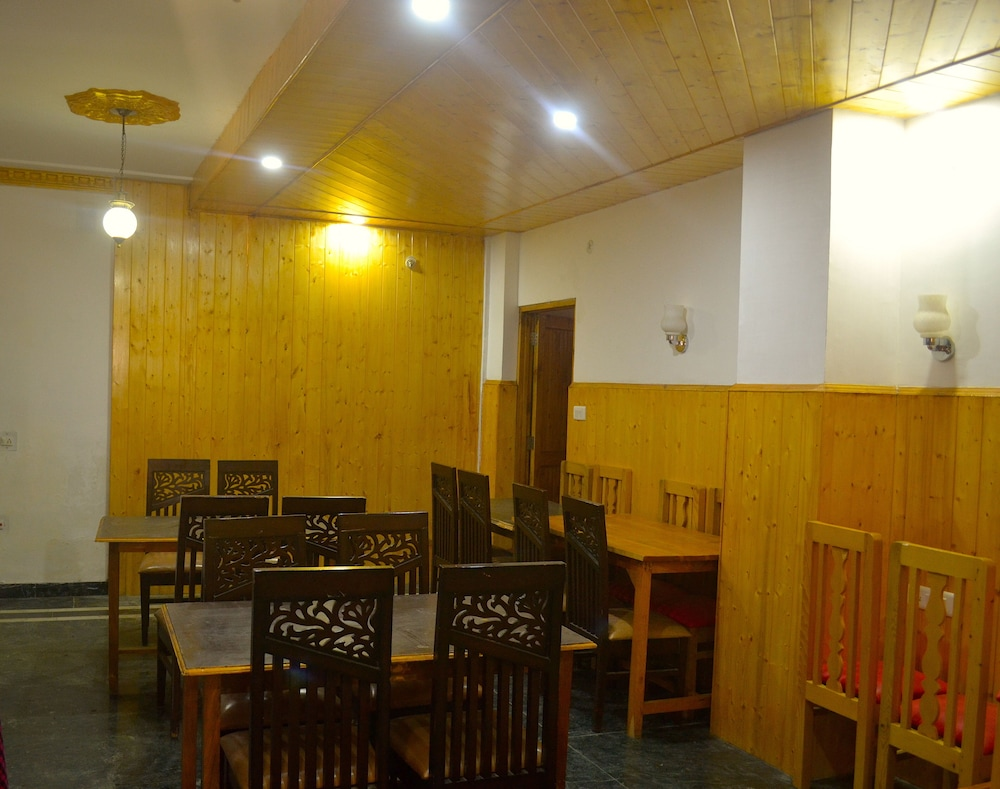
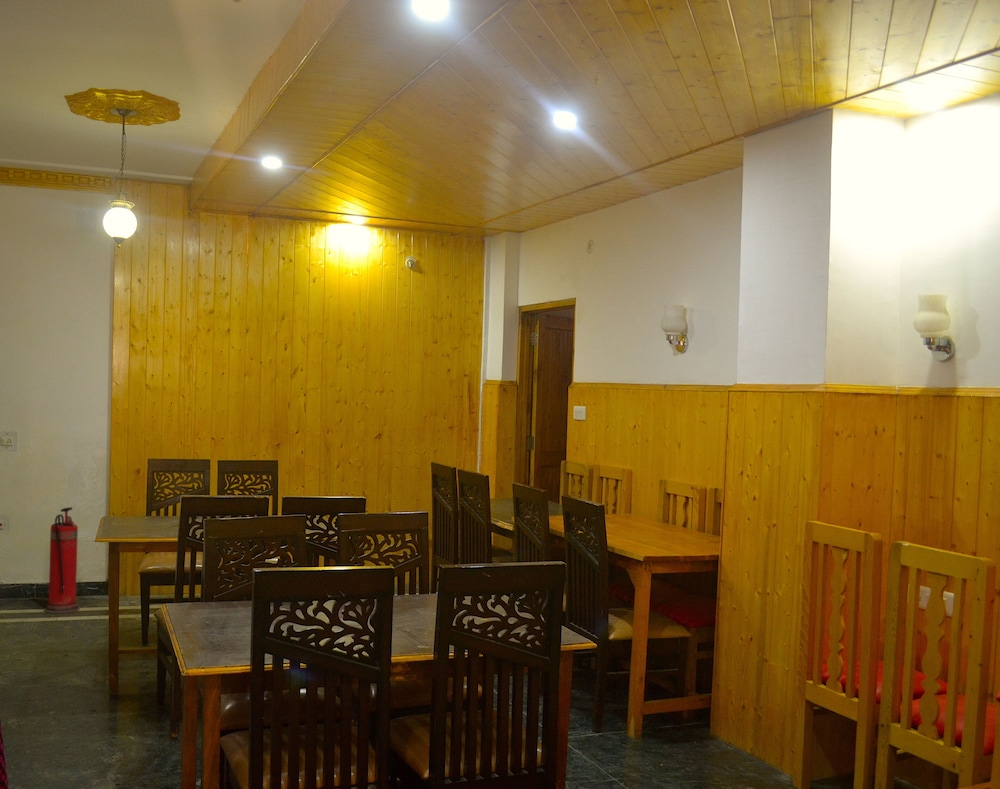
+ fire extinguisher [43,506,81,614]
